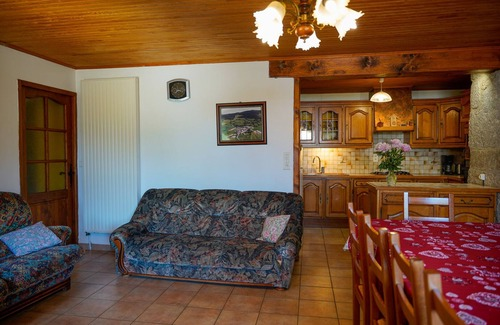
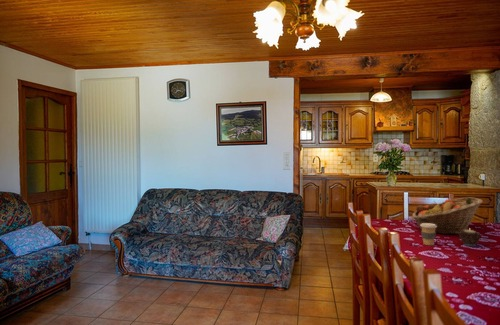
+ candle [458,228,482,247]
+ coffee cup [420,223,437,246]
+ fruit basket [411,196,484,235]
